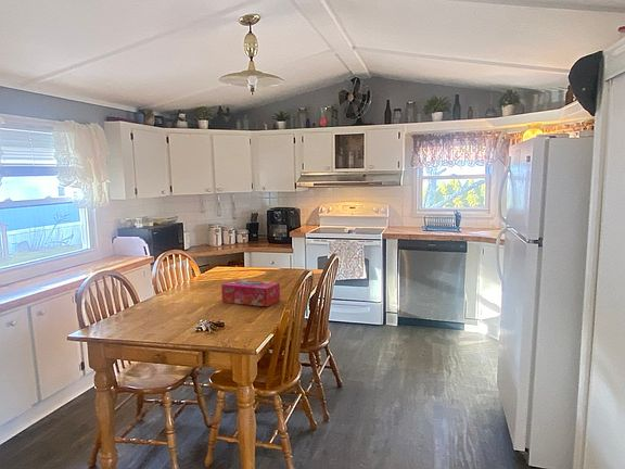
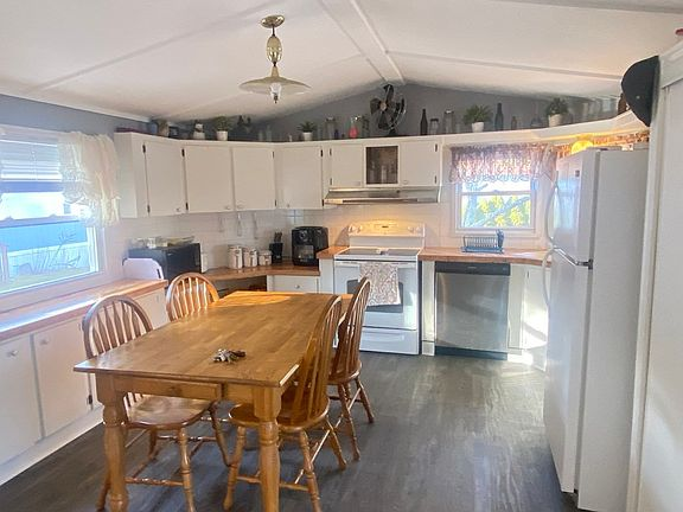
- tissue box [220,278,281,307]
